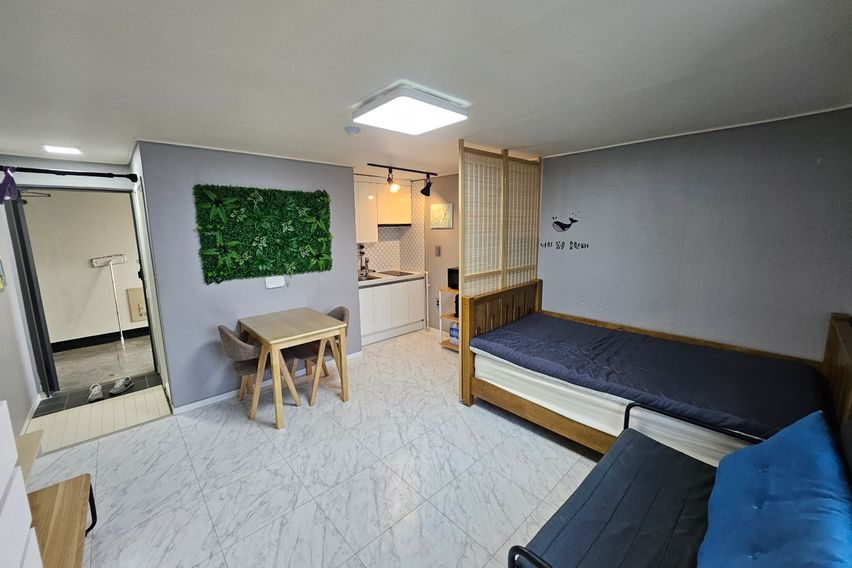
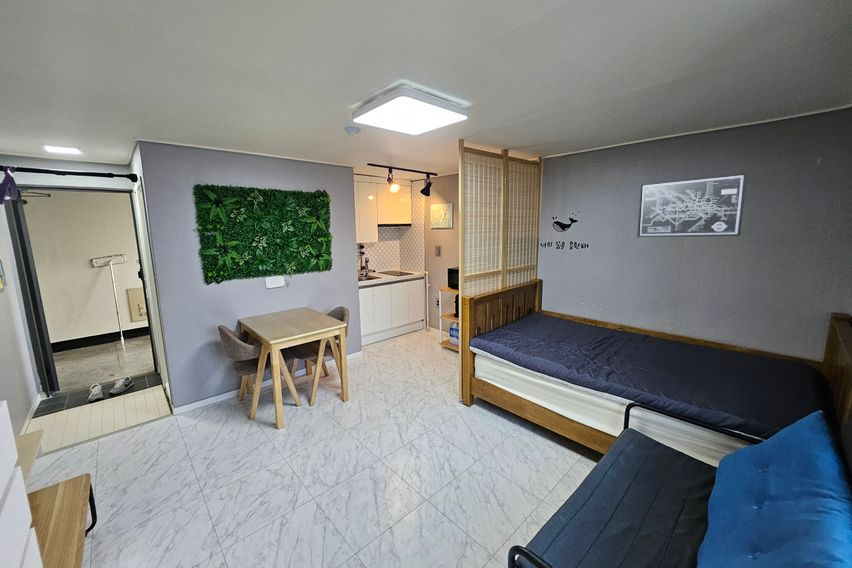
+ wall art [636,172,748,238]
